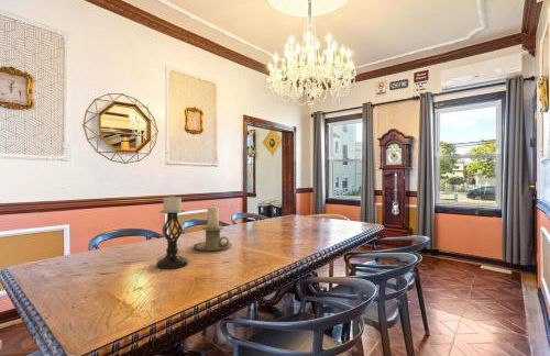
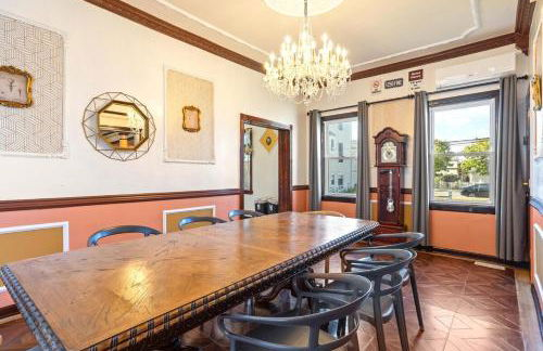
- candle holder [155,193,189,270]
- candle holder [193,207,233,252]
